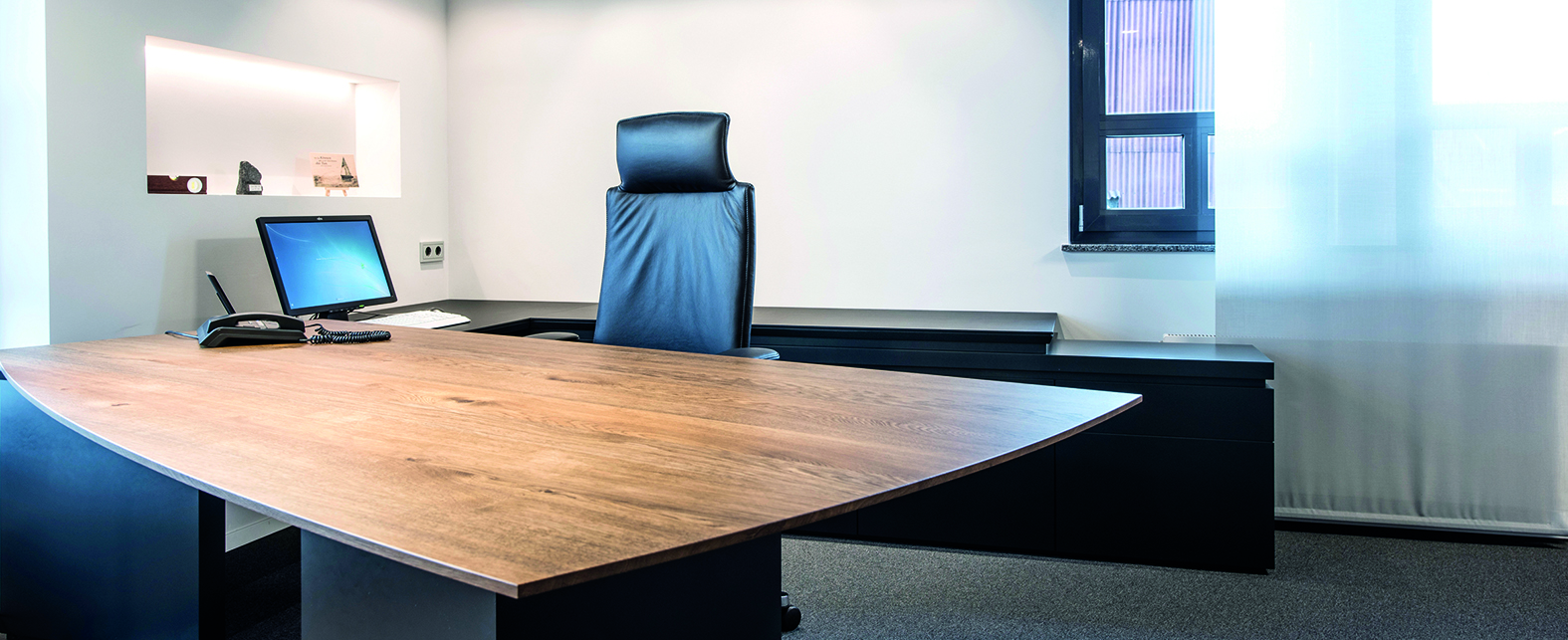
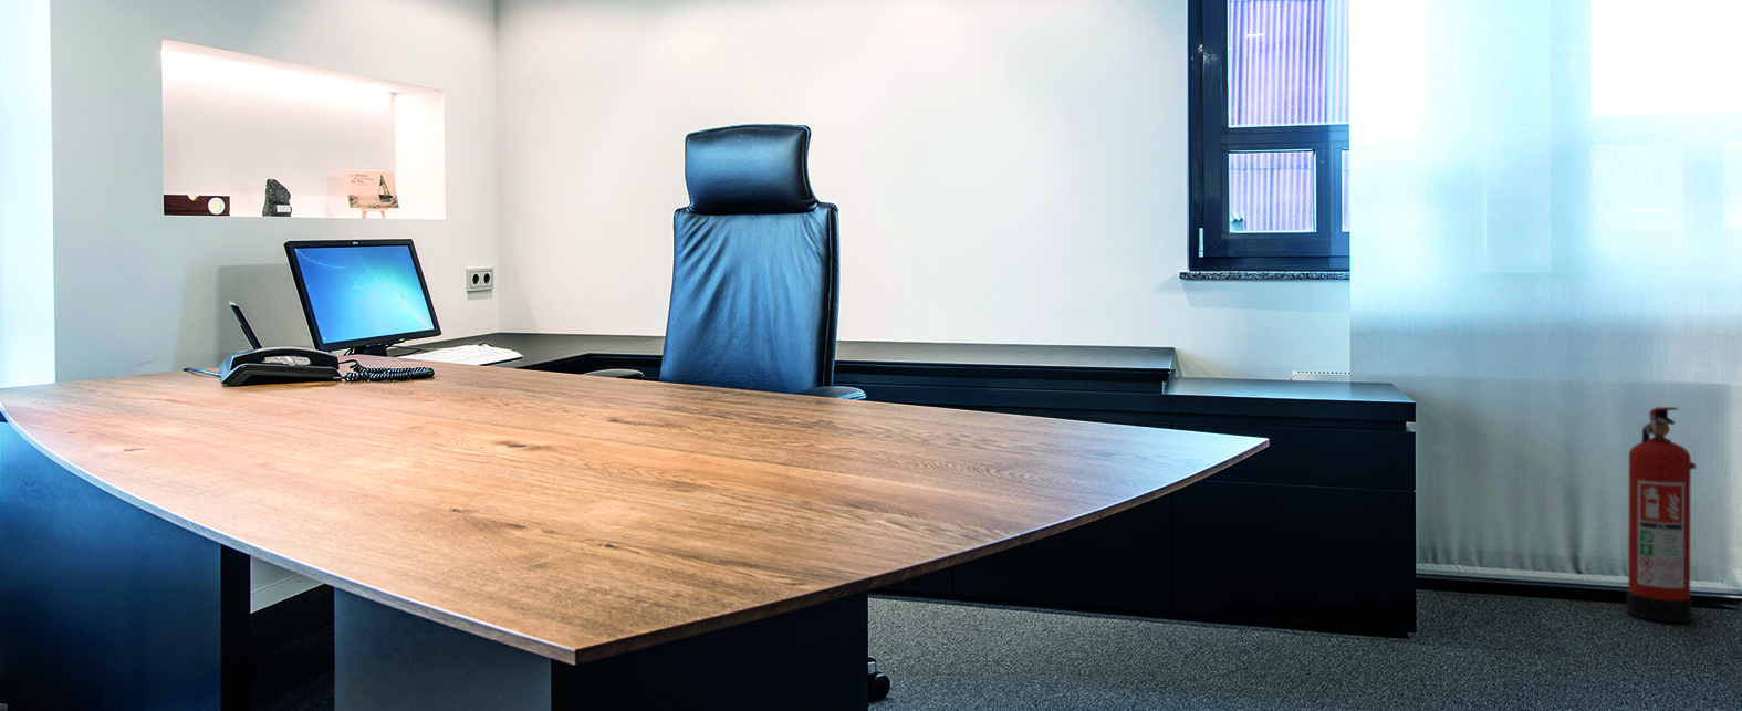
+ fire extinguisher [1625,405,1696,623]
